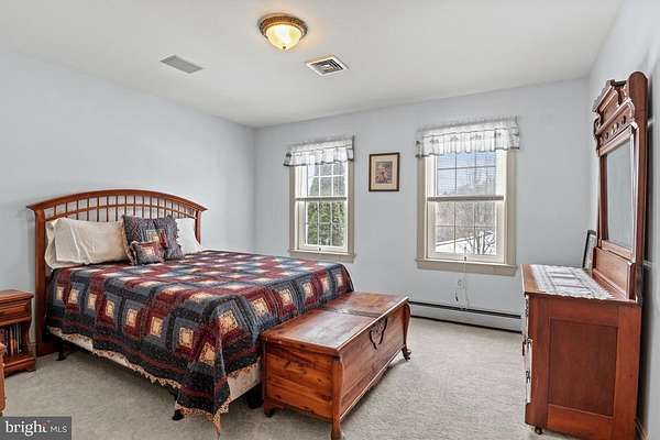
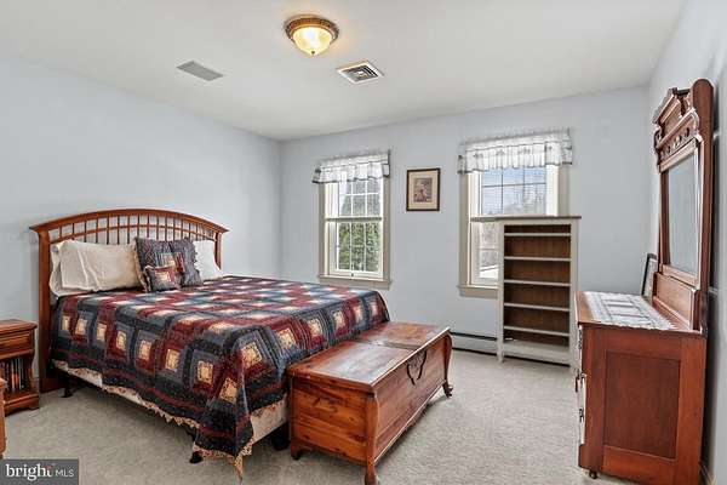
+ bookshelf [494,213,583,376]
